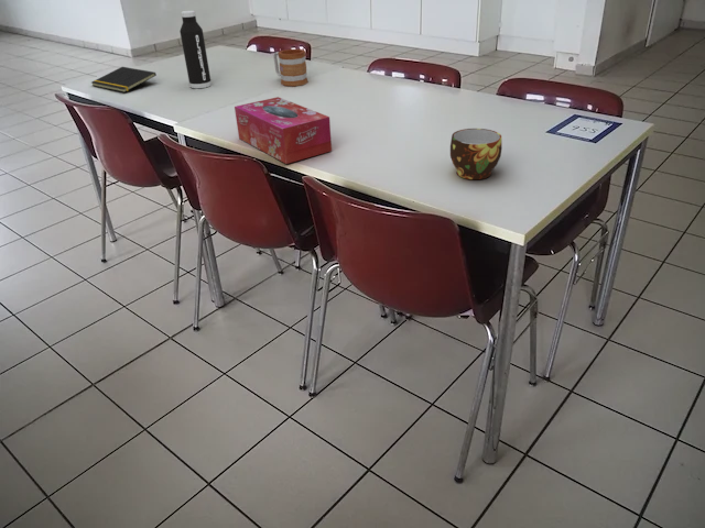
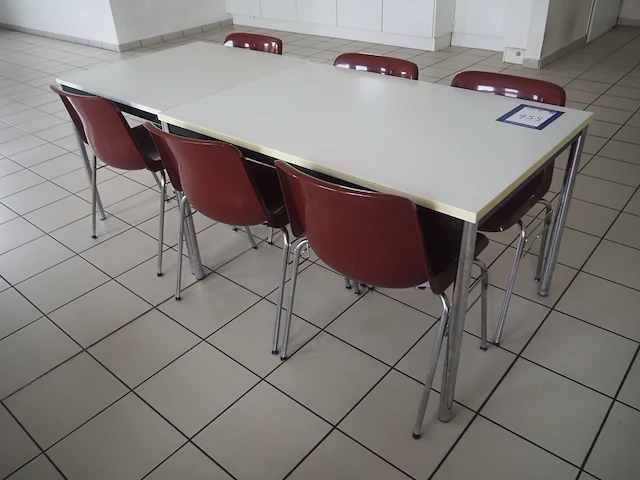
- water bottle [178,10,213,89]
- mug [272,48,308,87]
- tissue box [234,96,333,165]
- cup [449,128,503,180]
- notepad [90,66,158,94]
